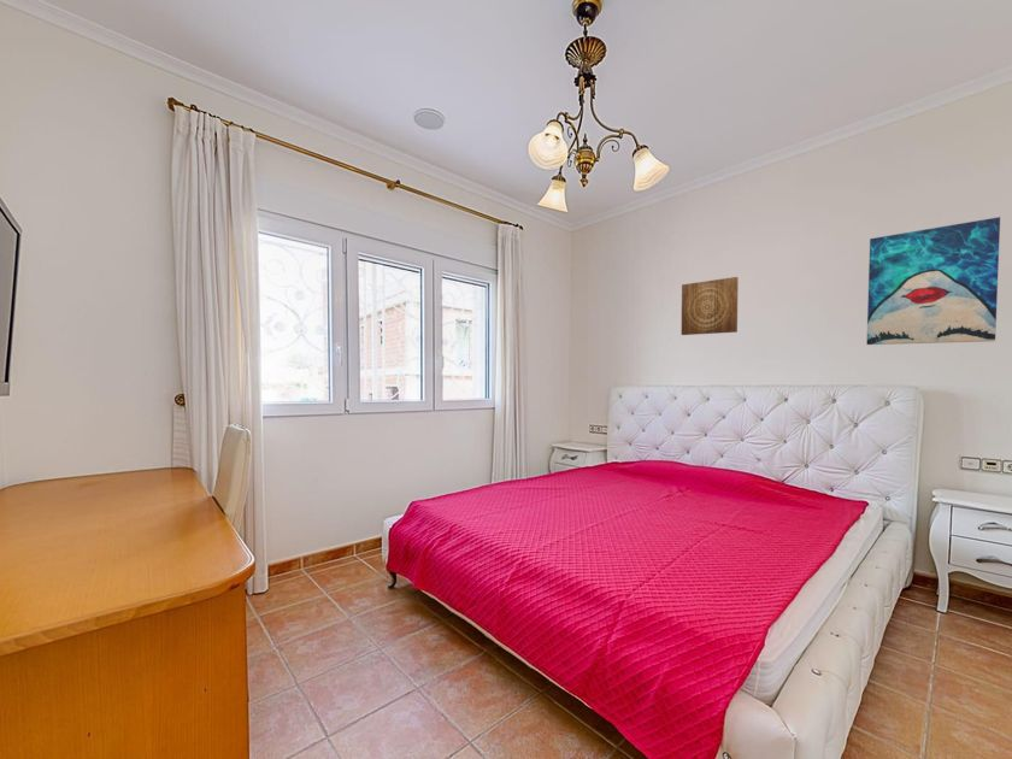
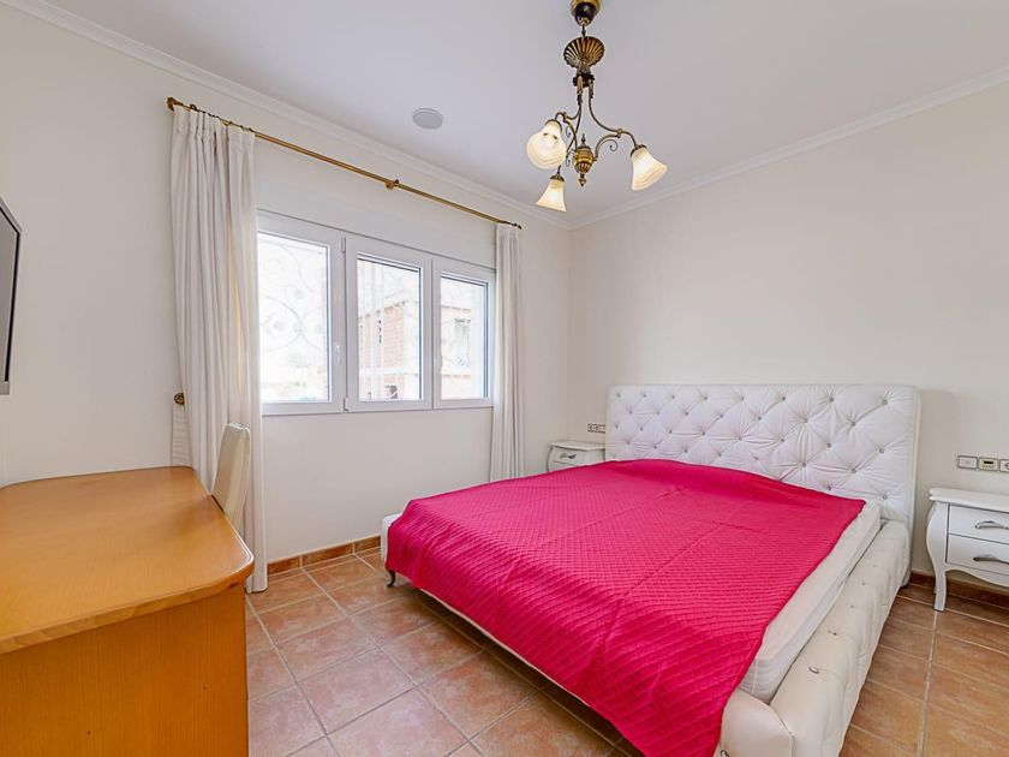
- wall art [681,276,740,336]
- wall art [865,216,1001,346]
